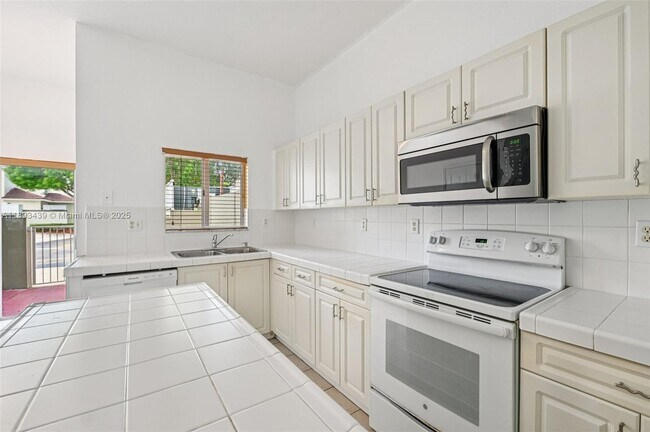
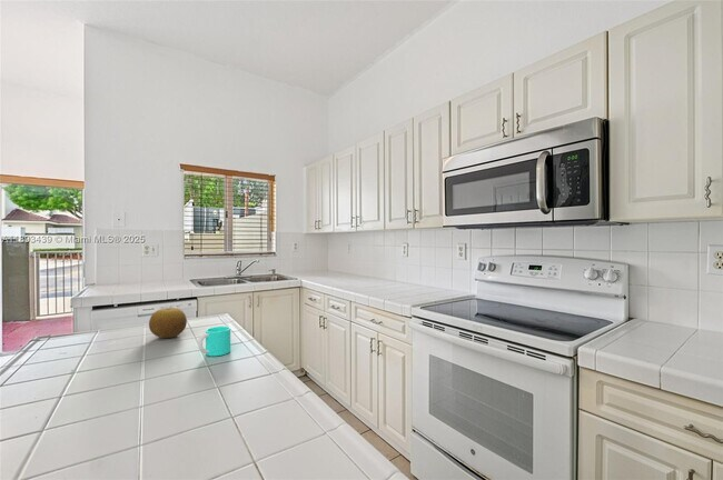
+ fruit [148,307,188,339]
+ cup [197,326,231,357]
